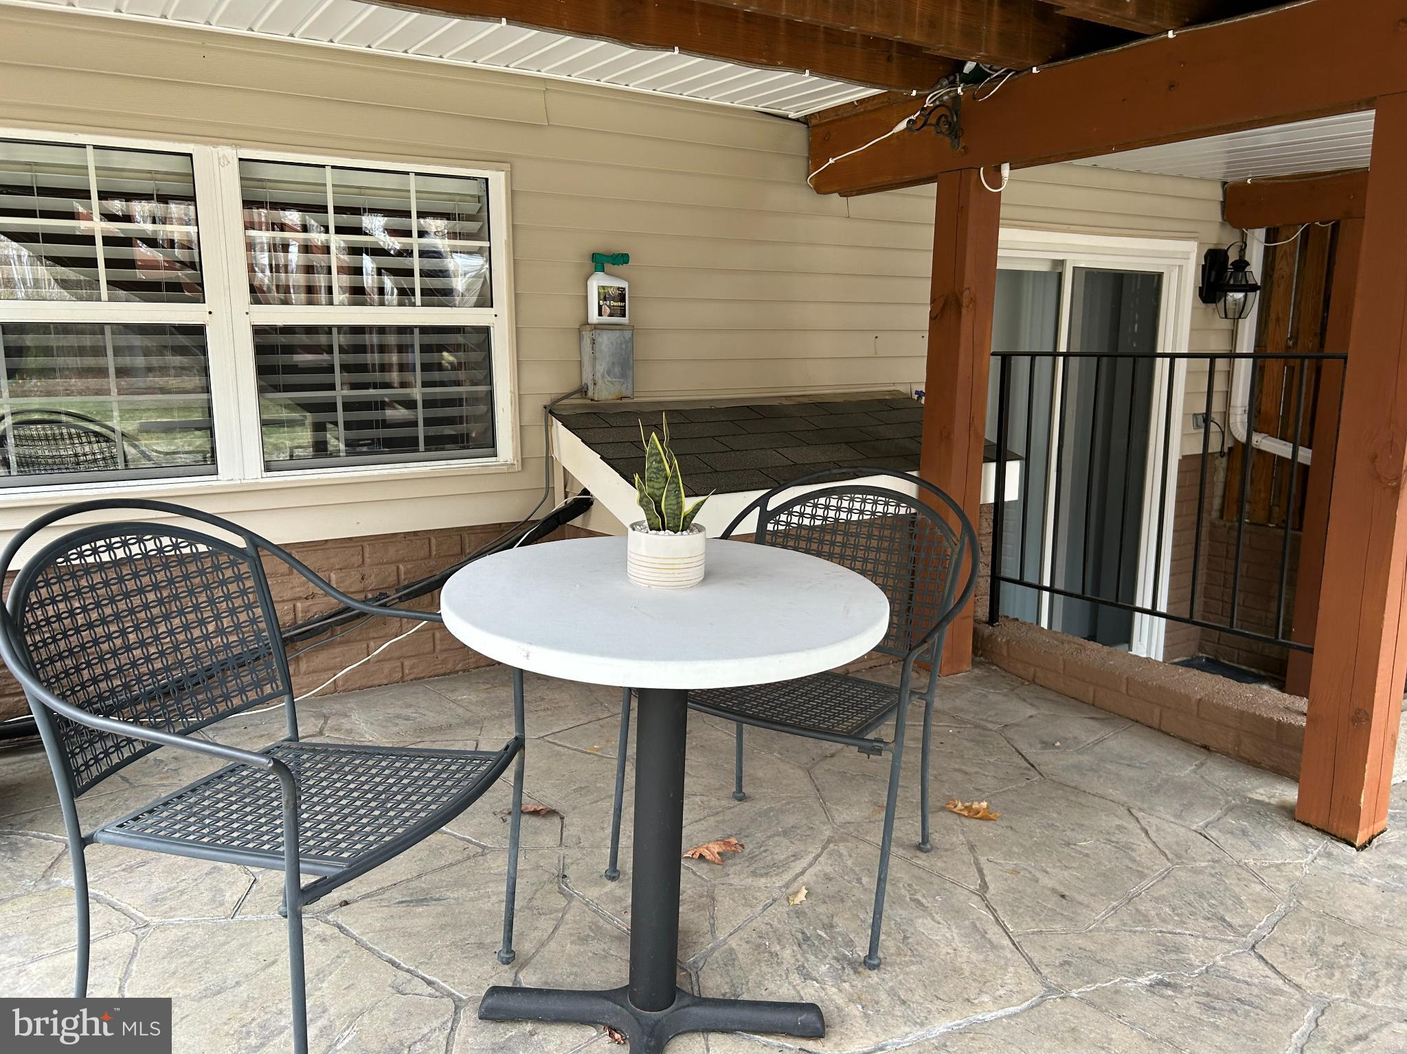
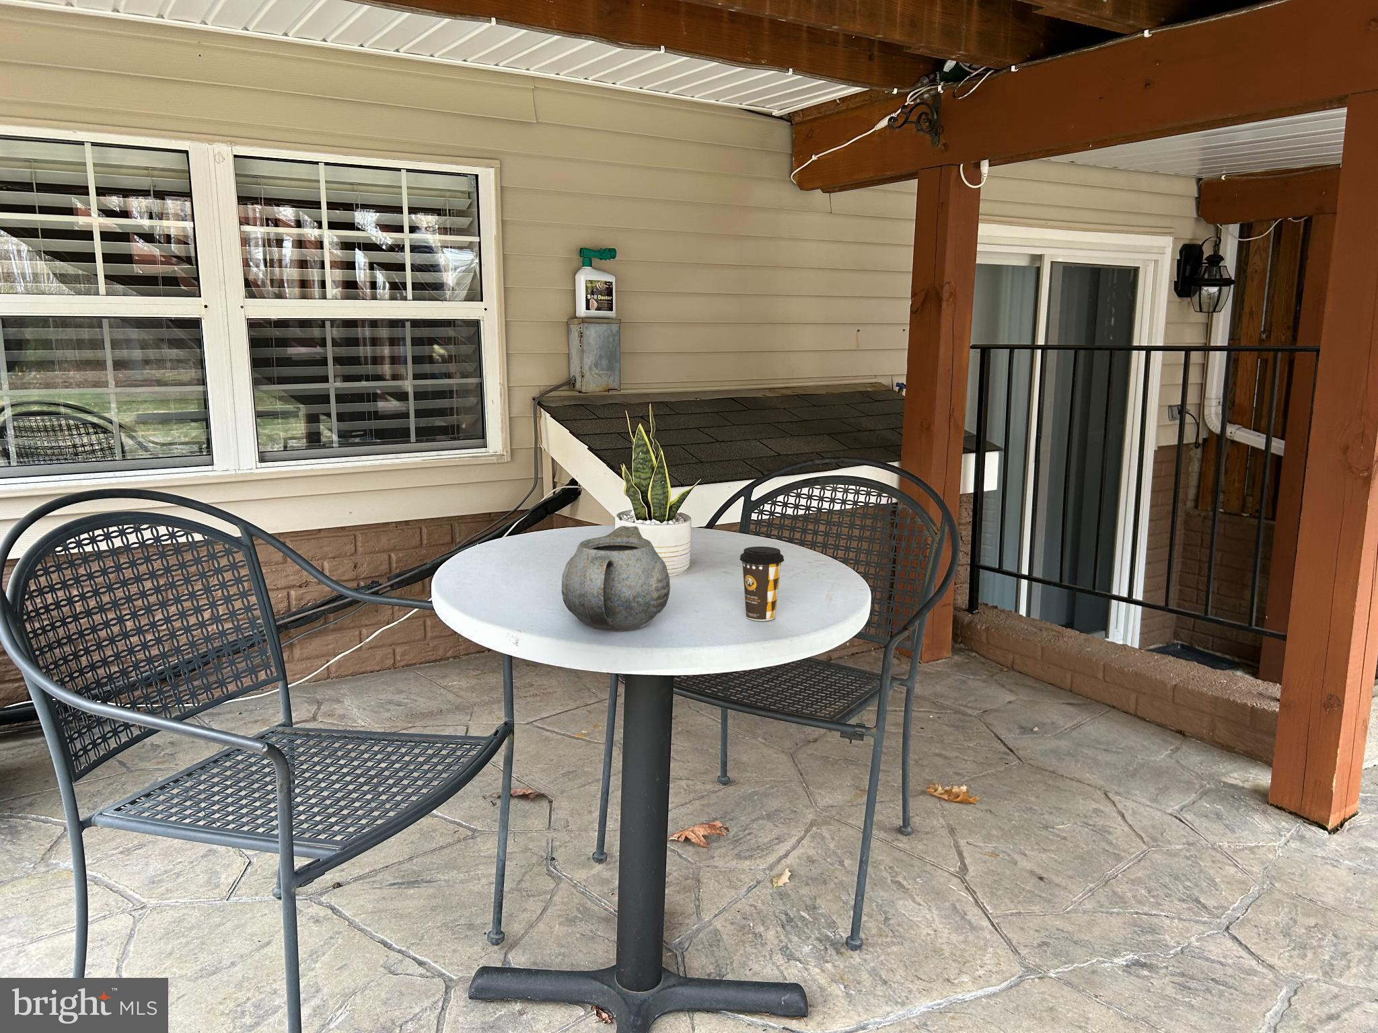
+ teapot [561,525,671,632]
+ coffee cup [739,546,784,622]
